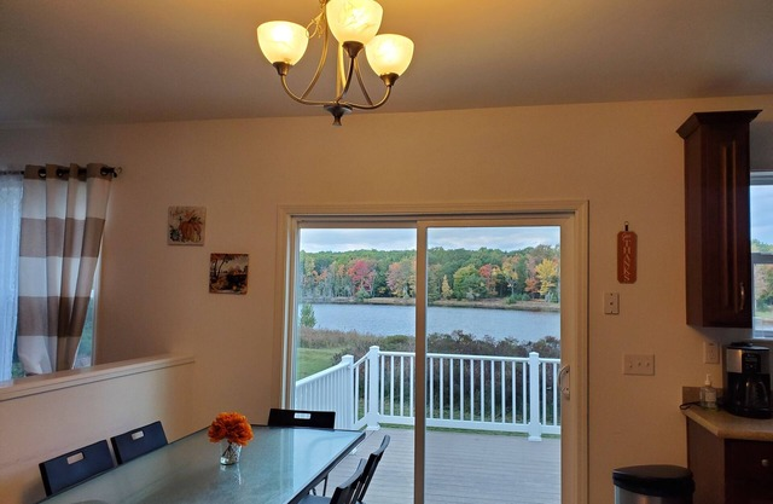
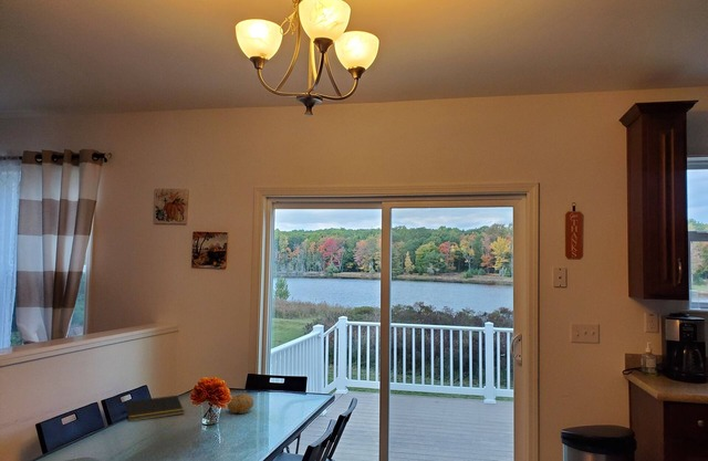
+ notepad [122,395,185,422]
+ fruit [227,392,254,415]
